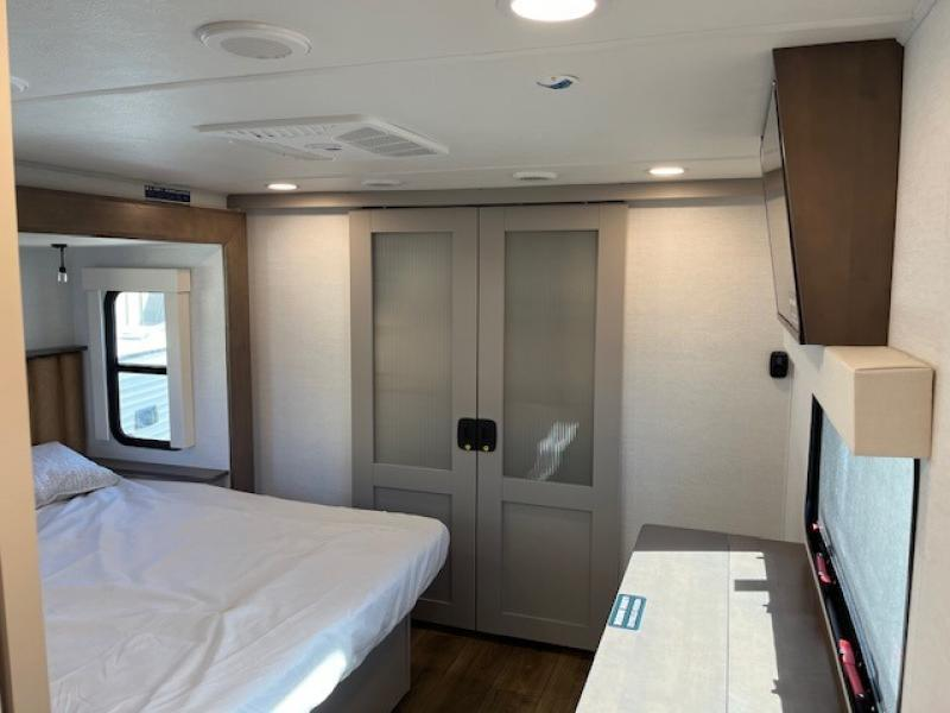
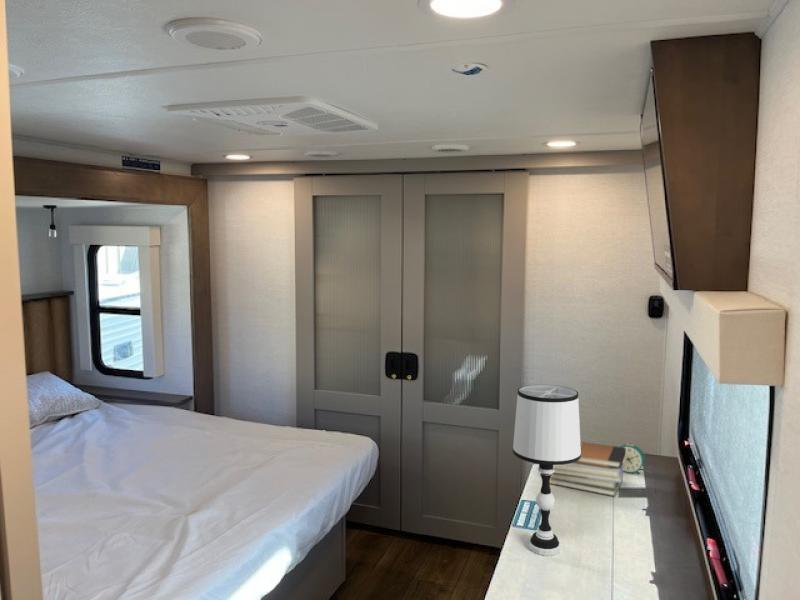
+ table lamp [512,384,581,557]
+ alarm clock [619,442,646,476]
+ book stack [550,441,626,498]
